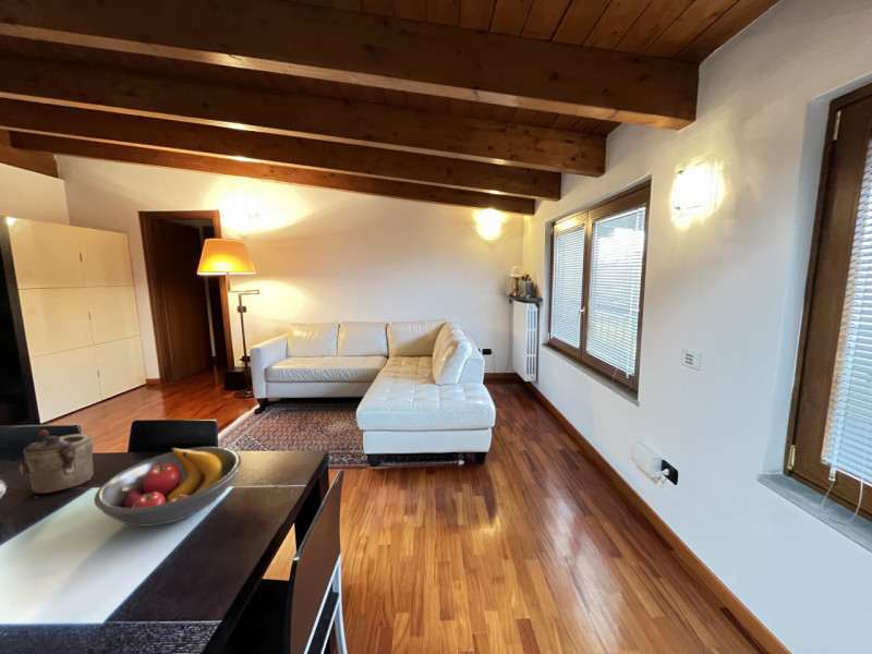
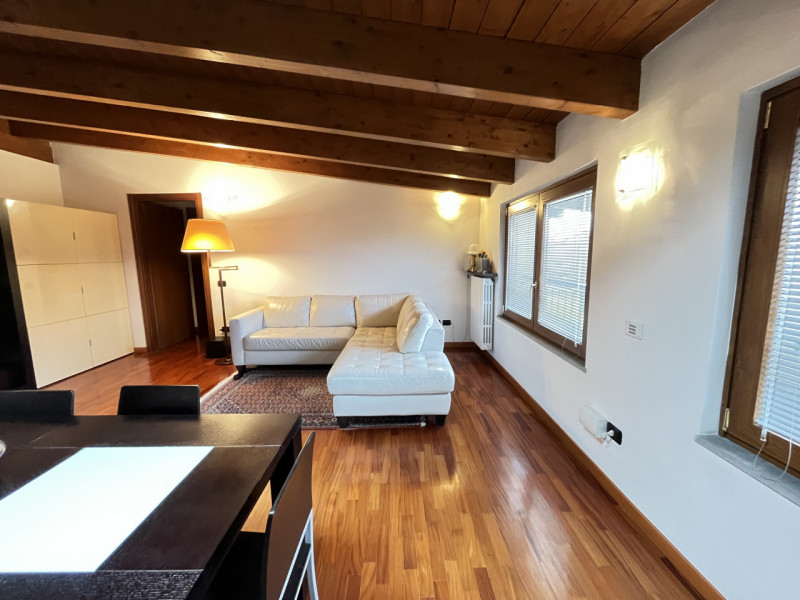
- teapot [19,428,94,494]
- fruit bowl [93,446,242,528]
